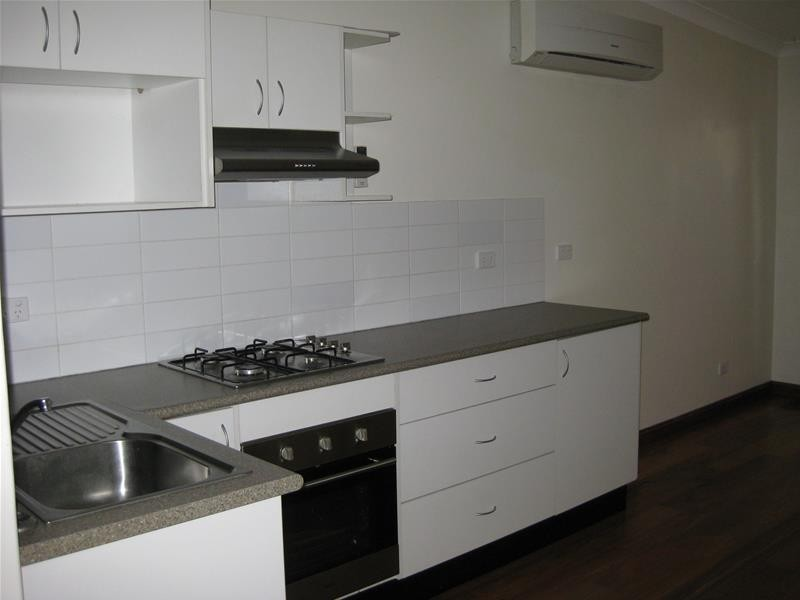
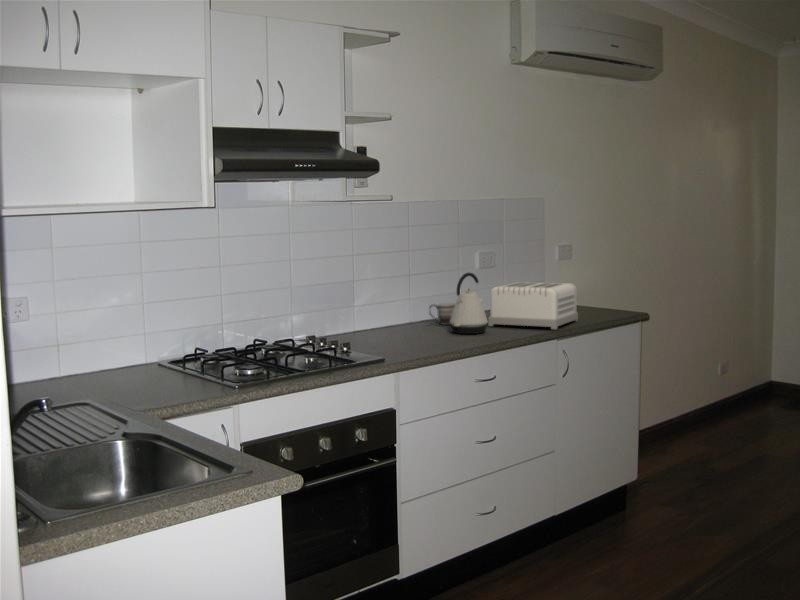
+ toaster [487,281,579,330]
+ mug [428,302,456,326]
+ kettle [450,272,488,335]
